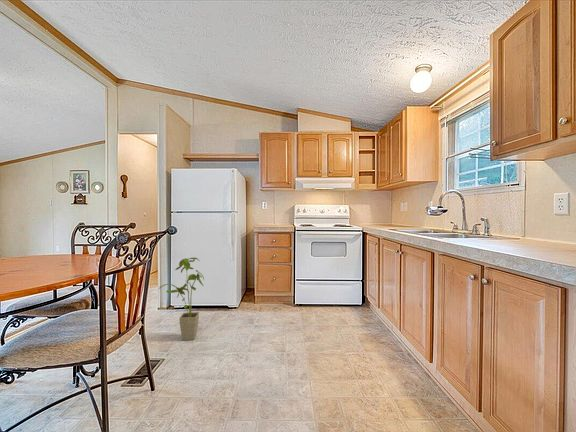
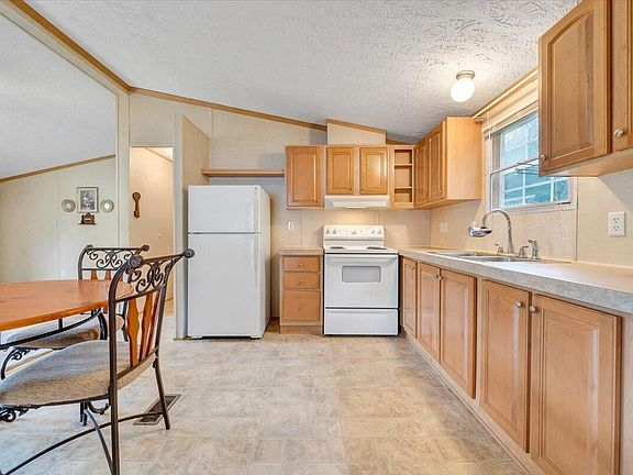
- house plant [158,257,205,341]
